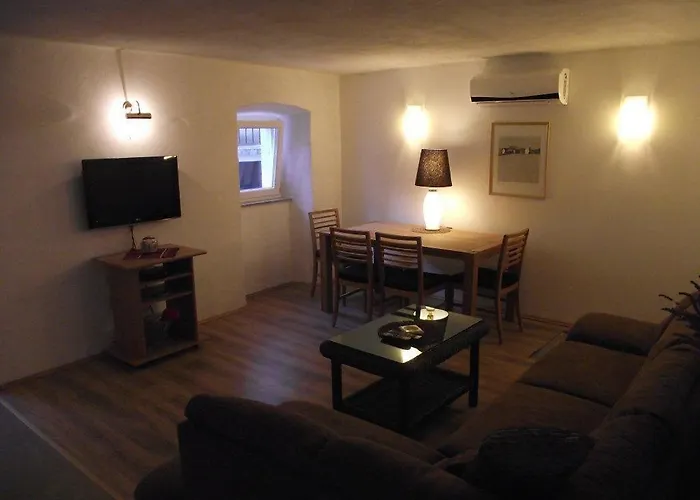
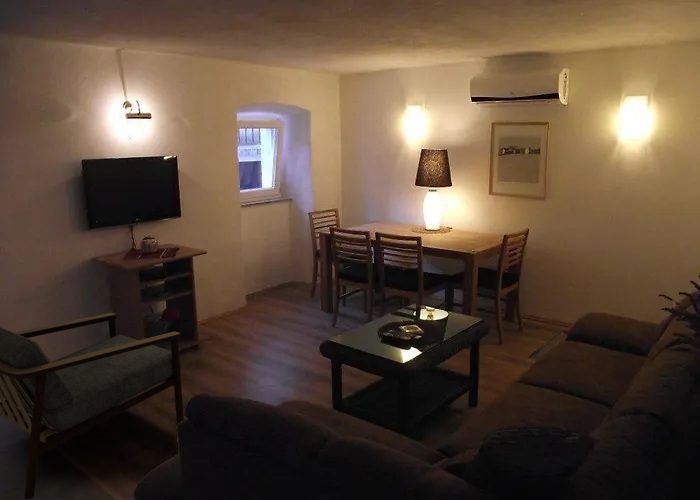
+ armchair [0,312,185,500]
